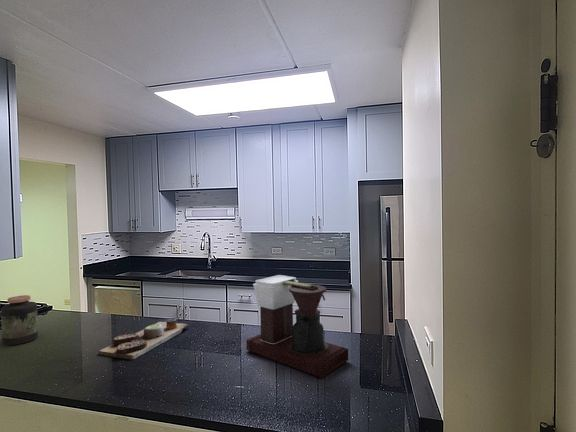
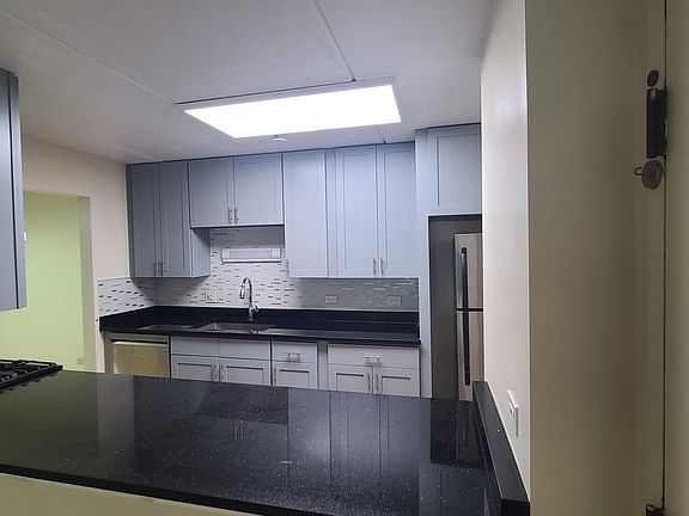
- coffee maker [245,274,349,379]
- cutting board [98,317,189,360]
- jar [0,294,39,346]
